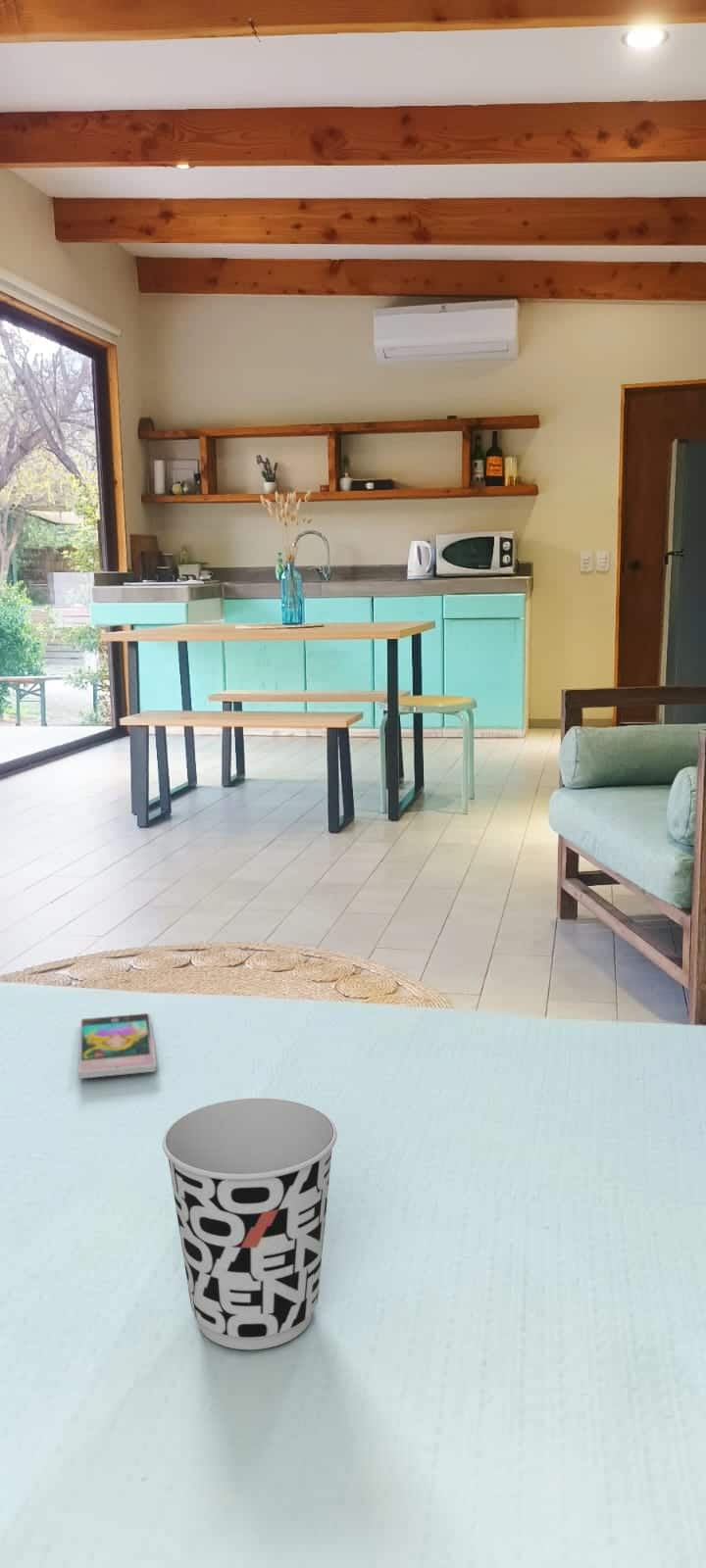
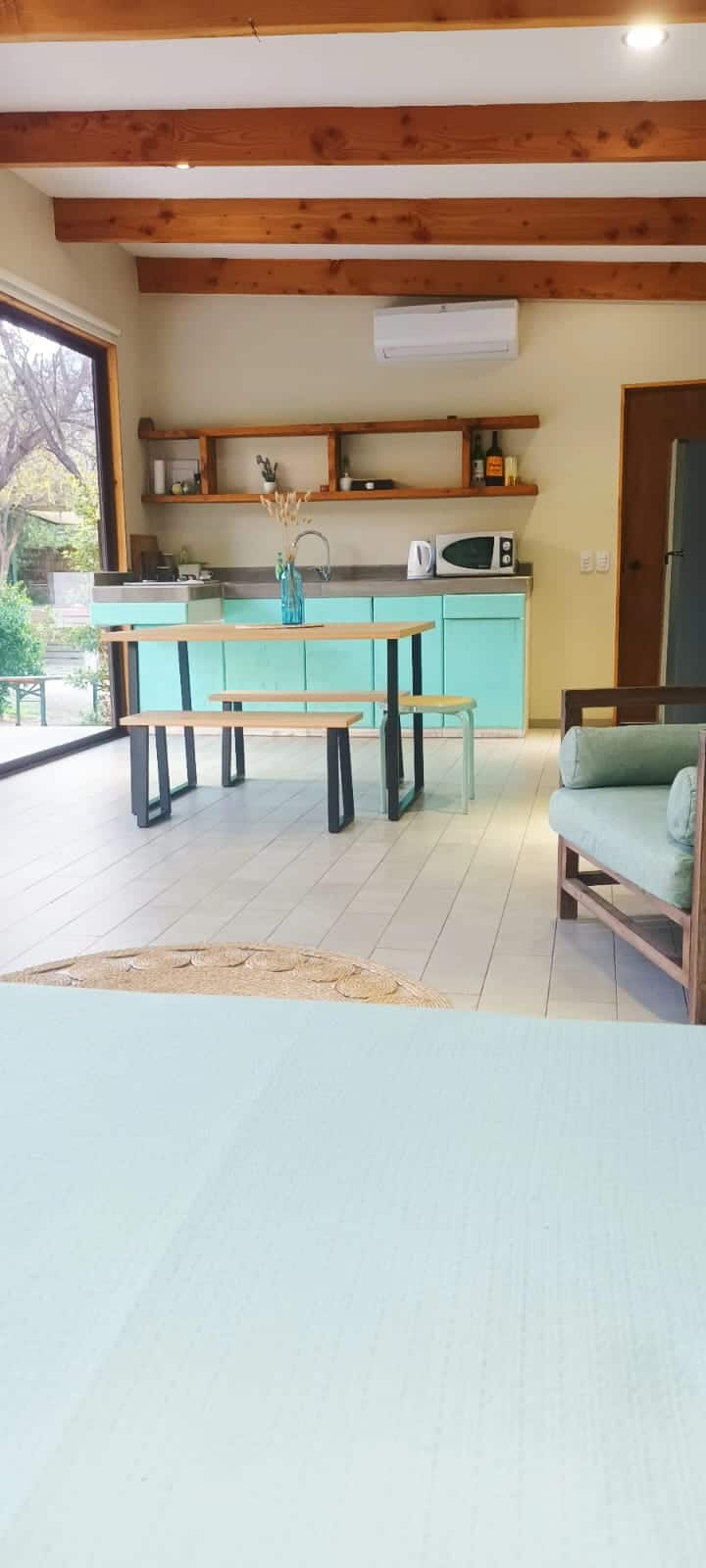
- cup [162,1098,338,1350]
- smartphone [77,1012,158,1079]
